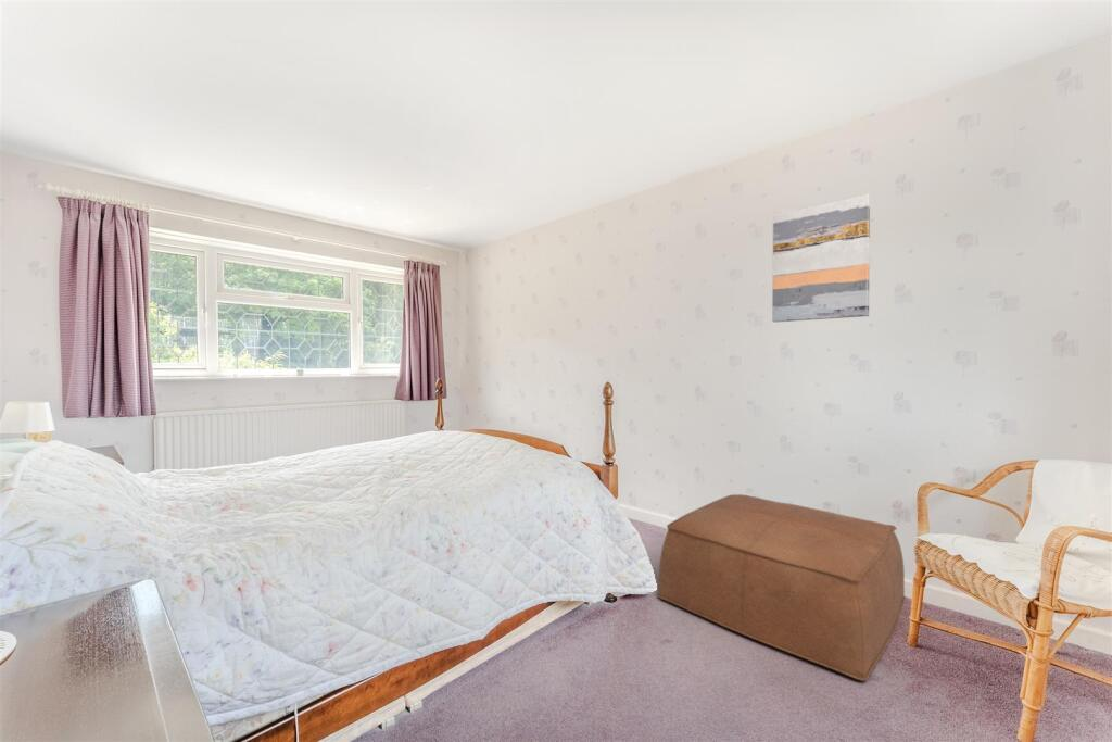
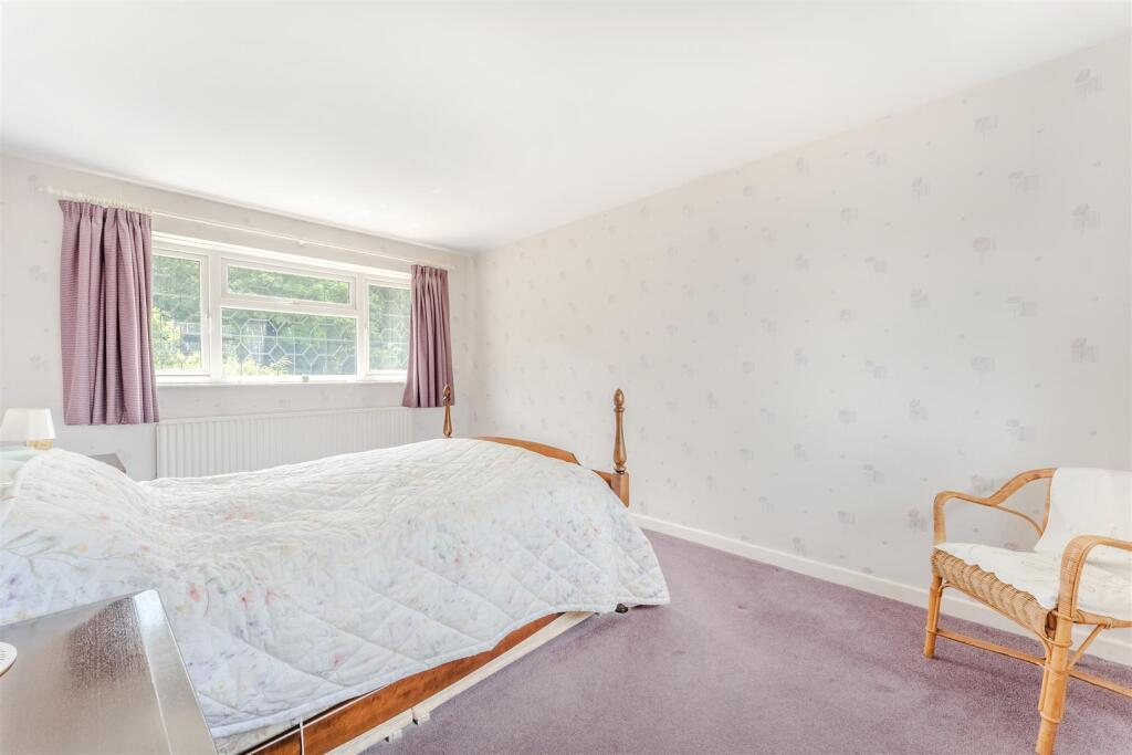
- wall art [771,192,871,323]
- ottoman [657,493,907,682]
